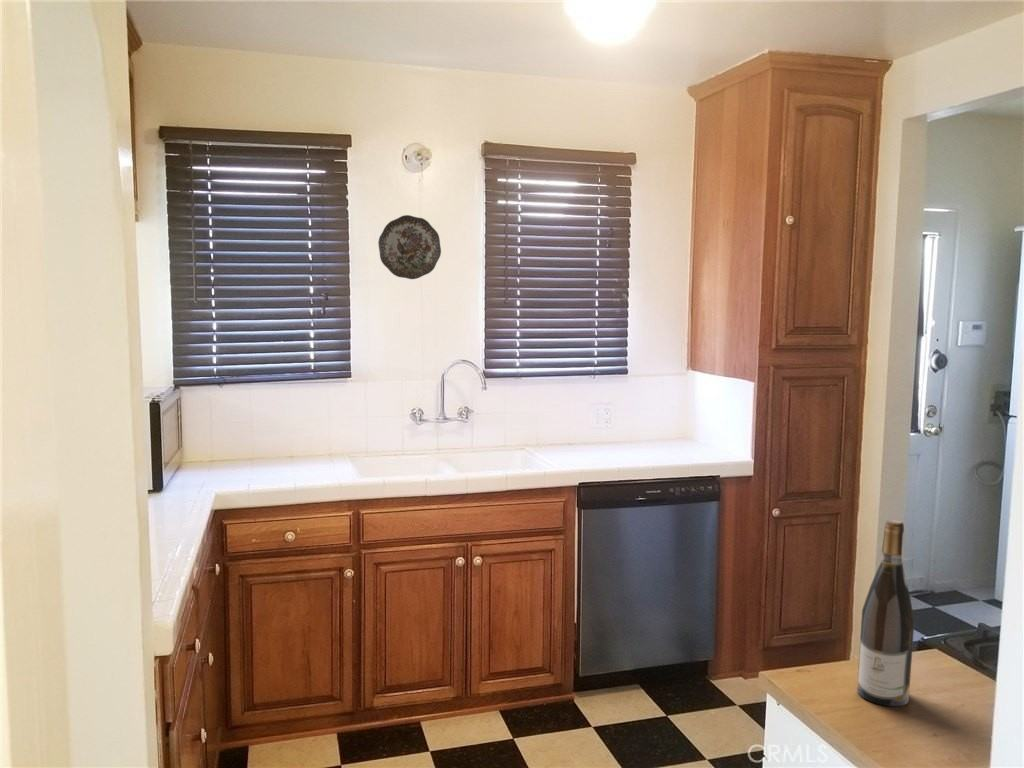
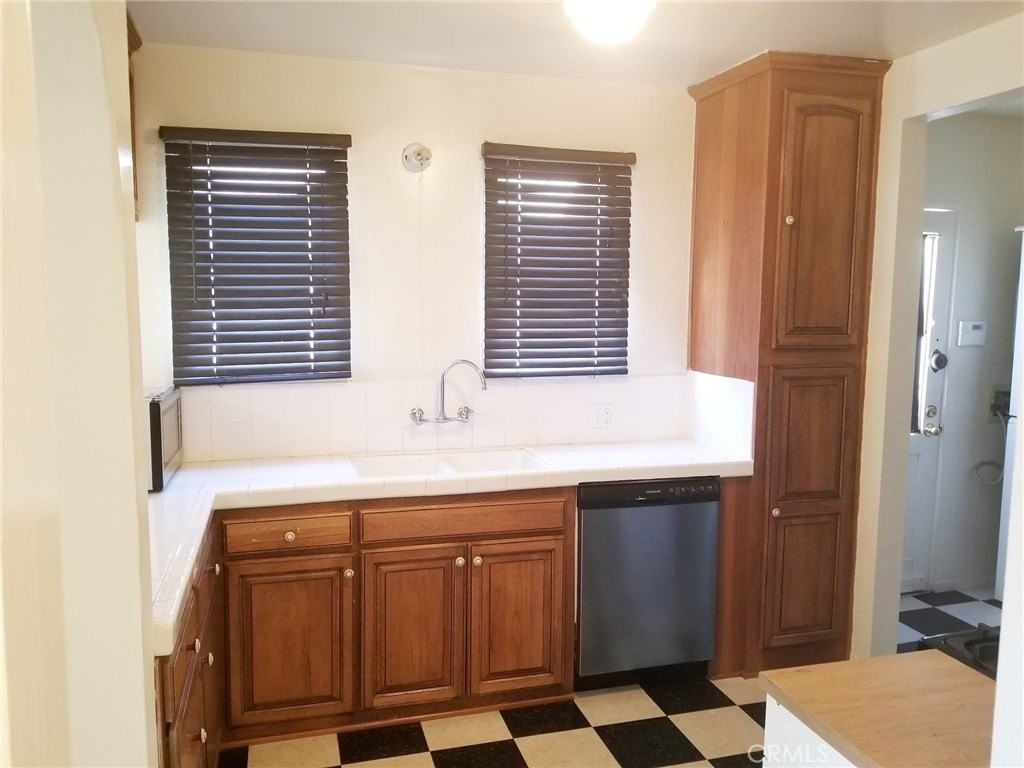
- decorative plate [377,214,442,280]
- wine bottle [856,519,915,708]
